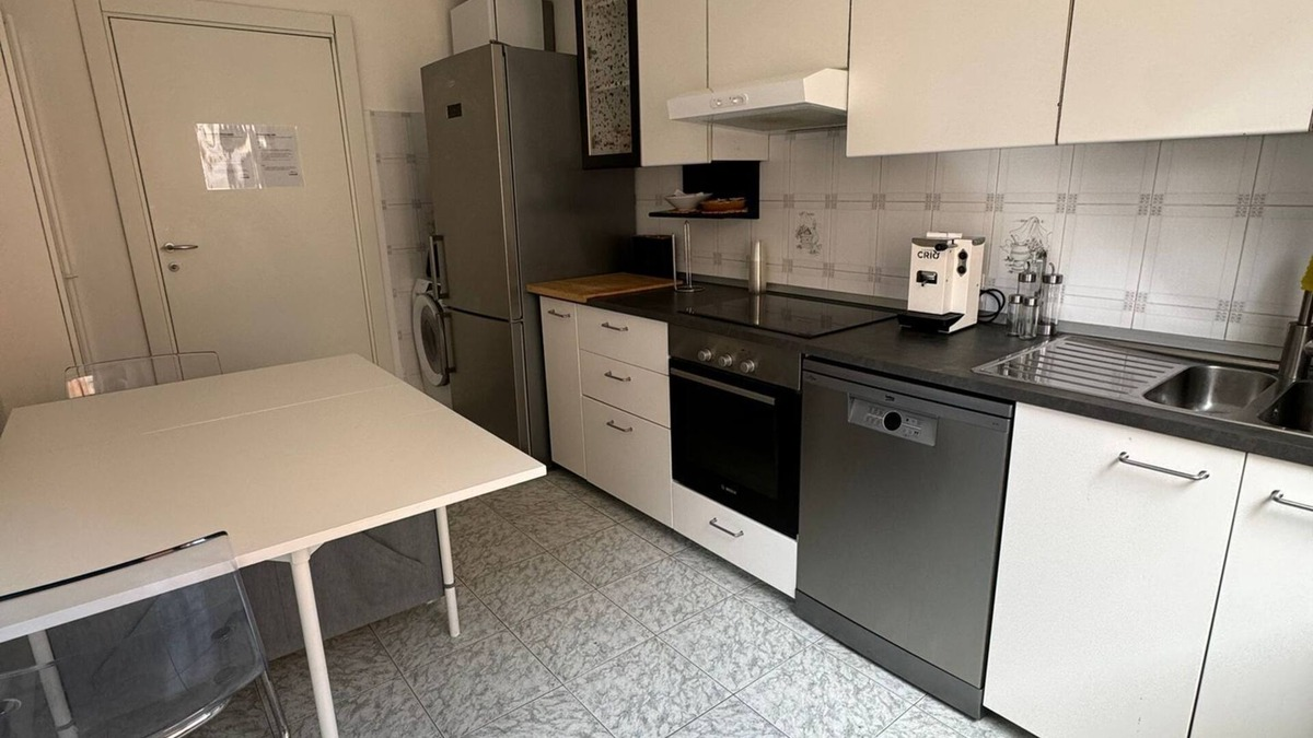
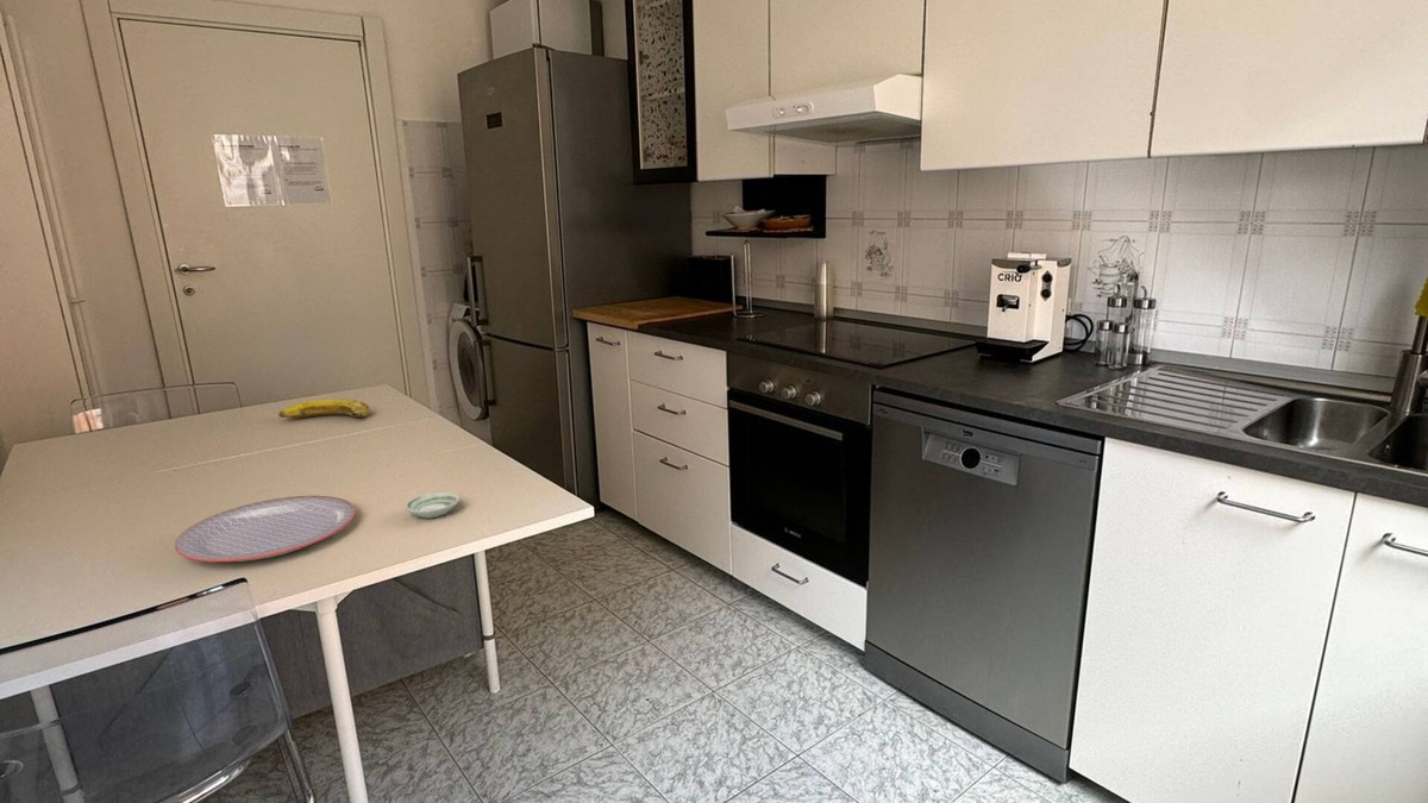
+ saucer [403,491,461,519]
+ banana [277,397,370,420]
+ plate [174,495,357,563]
